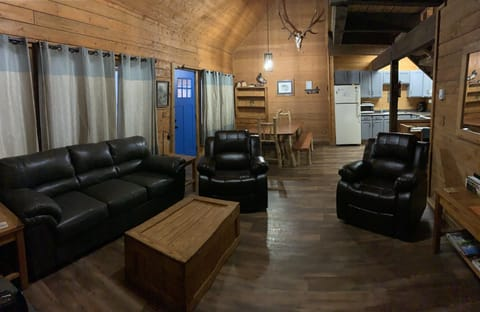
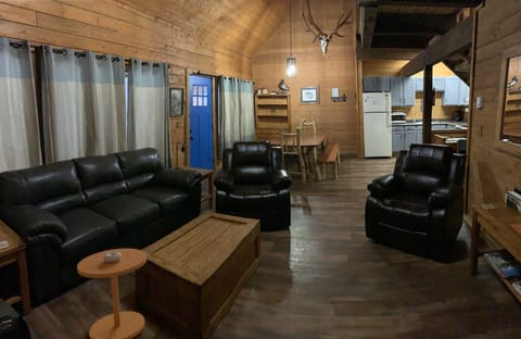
+ side table [76,248,148,339]
